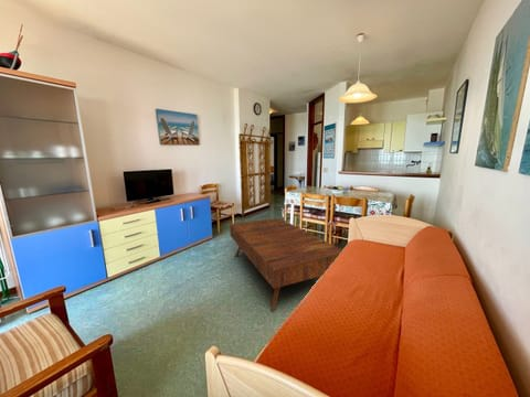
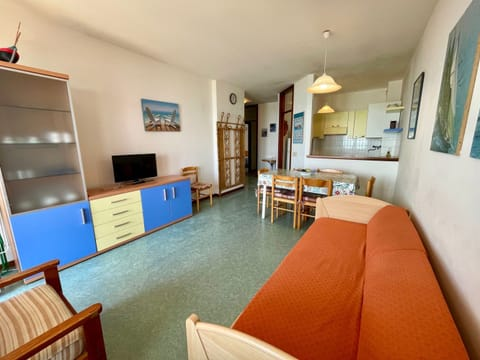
- coffee table [229,216,343,312]
